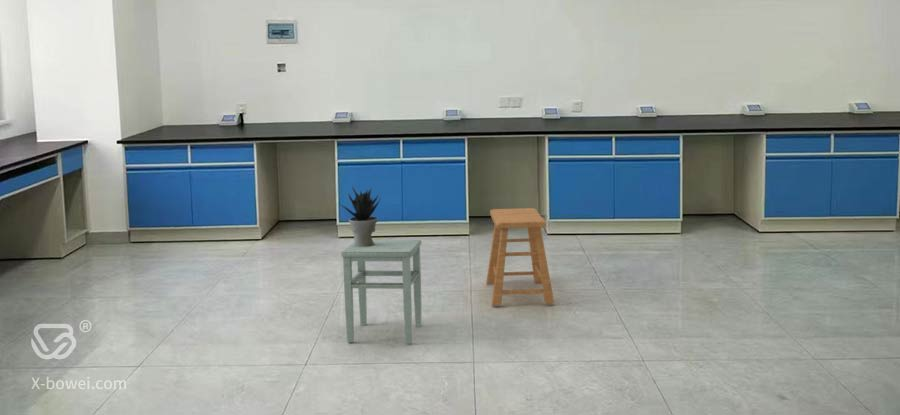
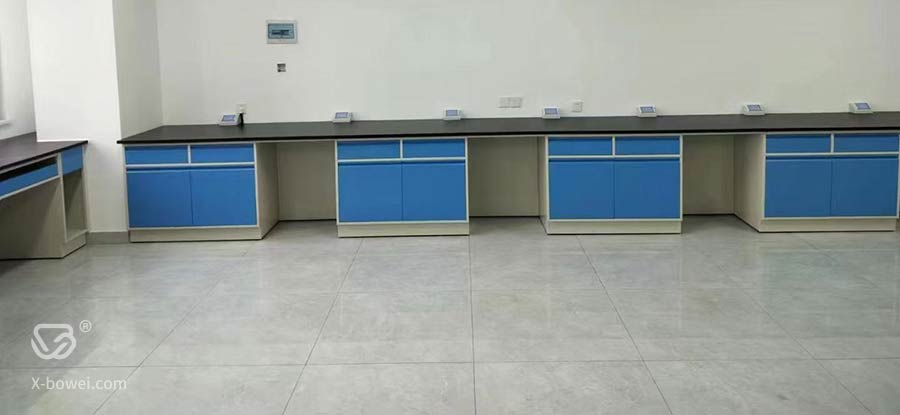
- potted plant [339,183,382,247]
- stool [485,207,555,306]
- stool [340,239,422,344]
